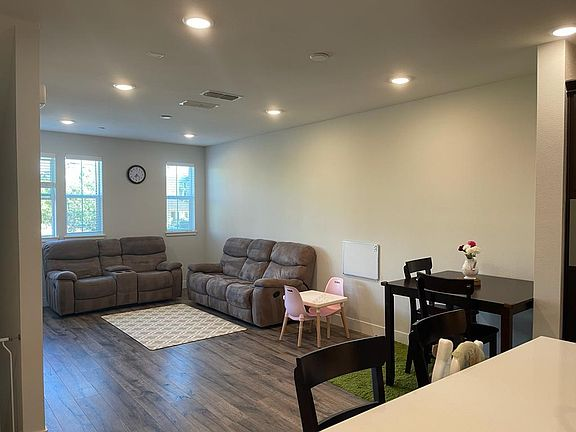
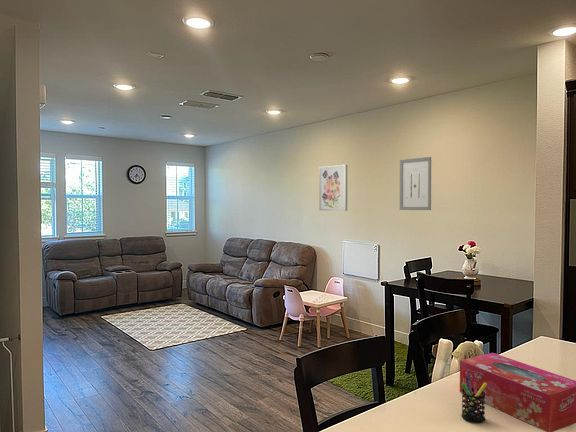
+ pen holder [461,370,487,424]
+ wall art [318,164,348,212]
+ wall art [399,156,432,211]
+ tissue box [459,352,576,432]
